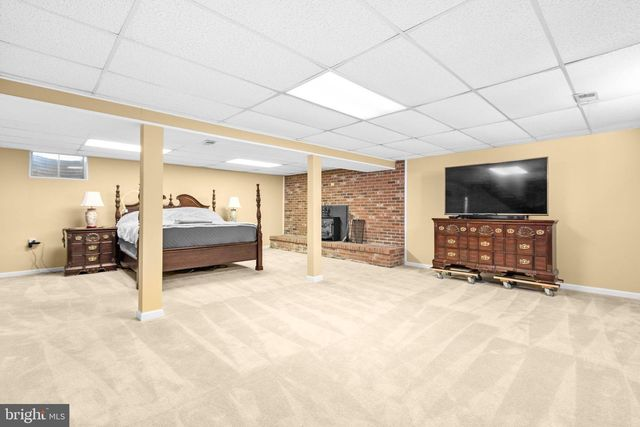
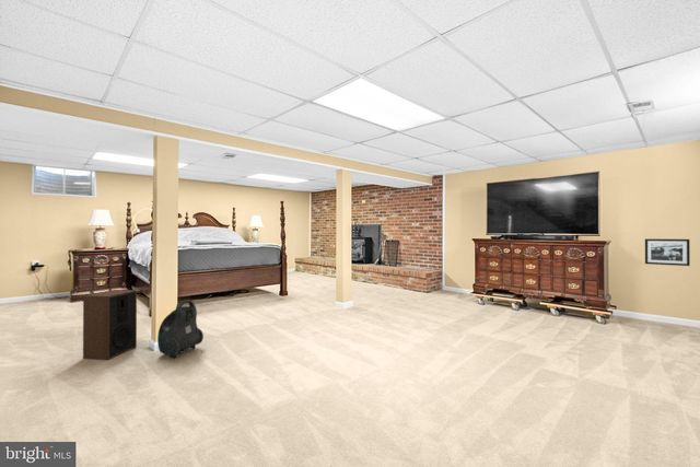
+ picture frame [644,237,691,267]
+ vacuum cleaner [156,299,205,359]
+ speaker [82,289,138,361]
